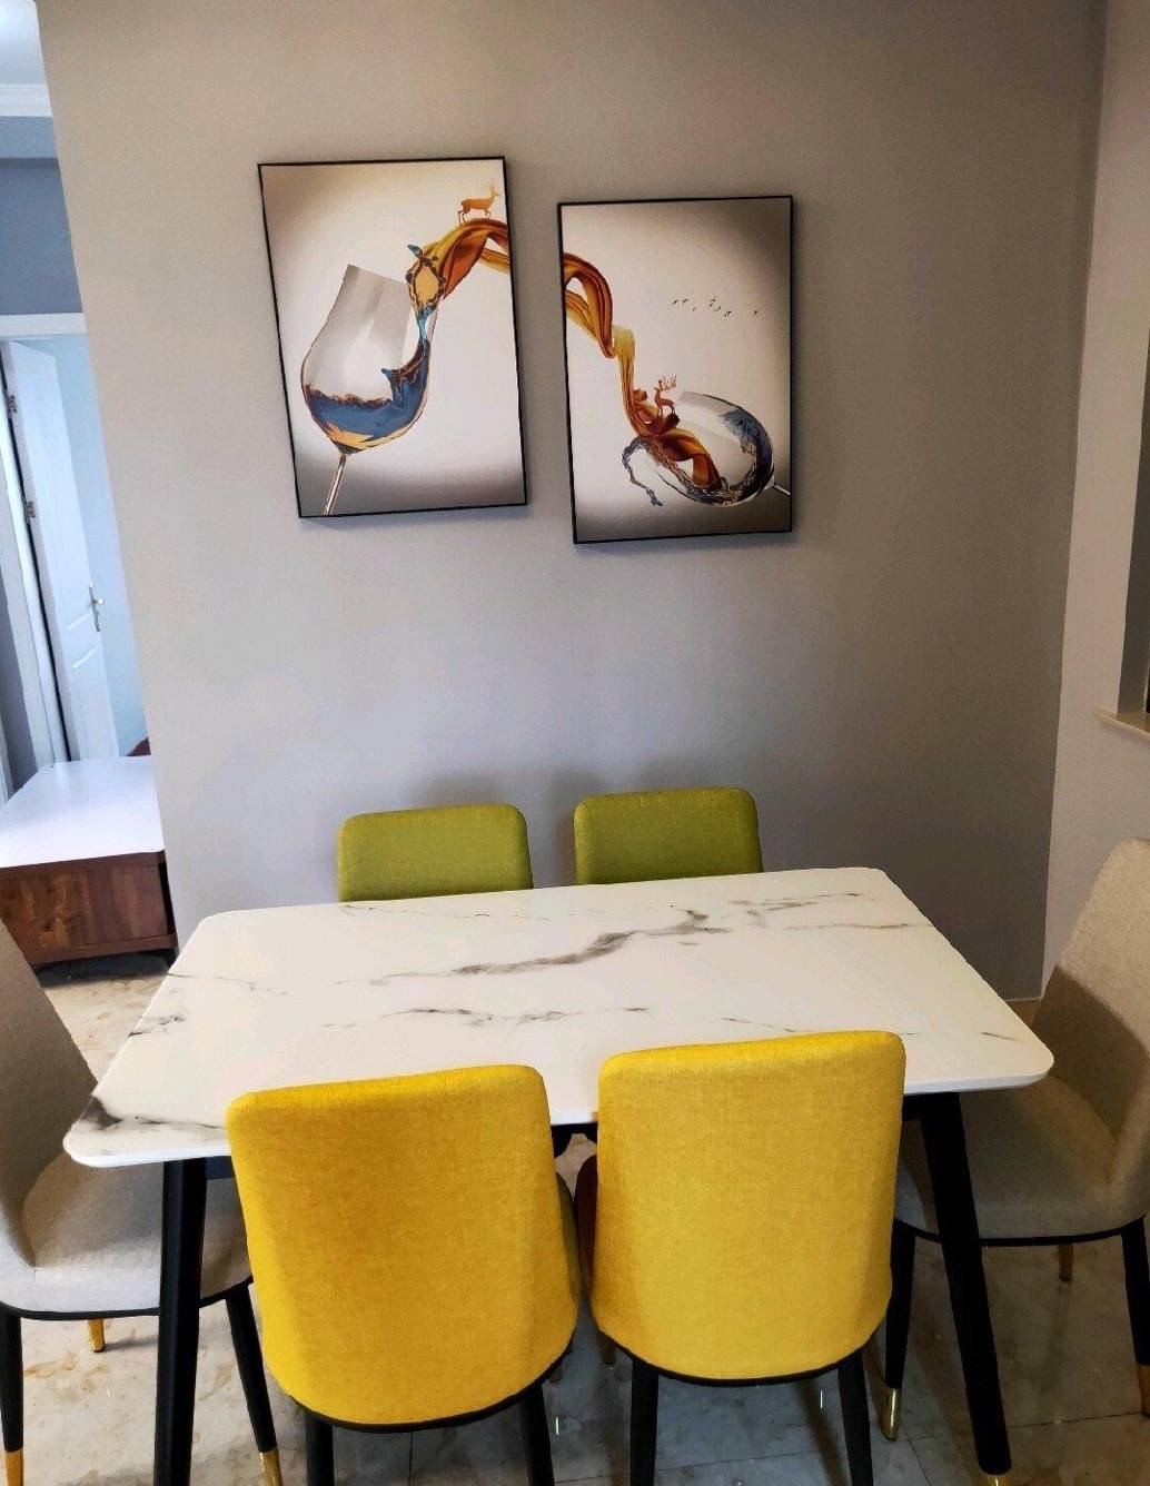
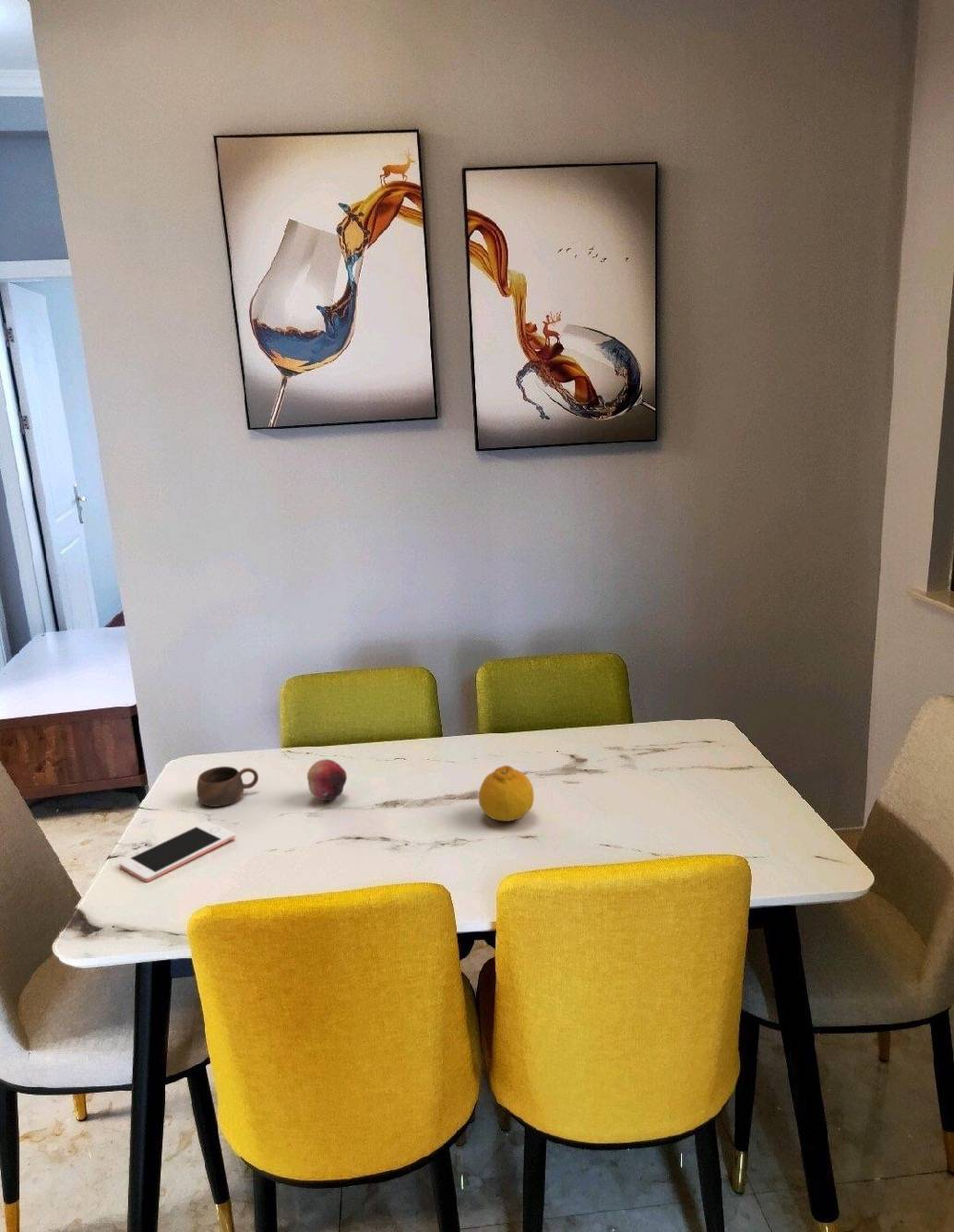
+ cell phone [119,820,236,883]
+ fruit [306,758,348,801]
+ fruit [478,764,535,822]
+ cup [196,765,259,808]
